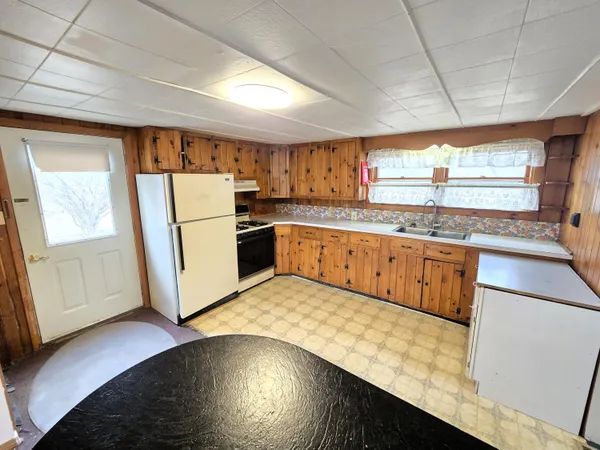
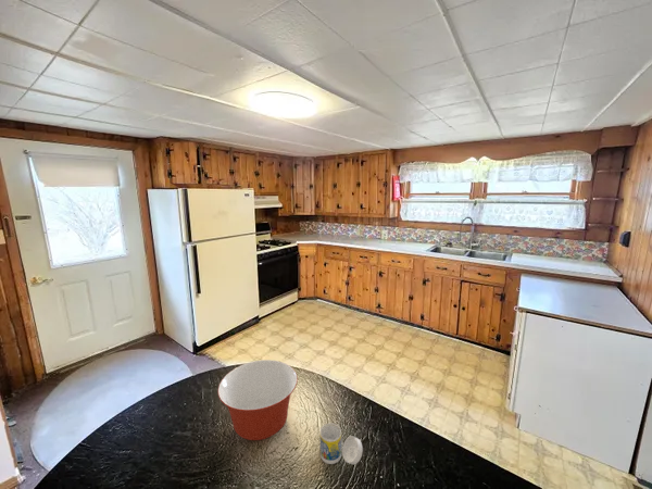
+ mixing bowl [216,359,299,441]
+ cup [318,423,364,465]
